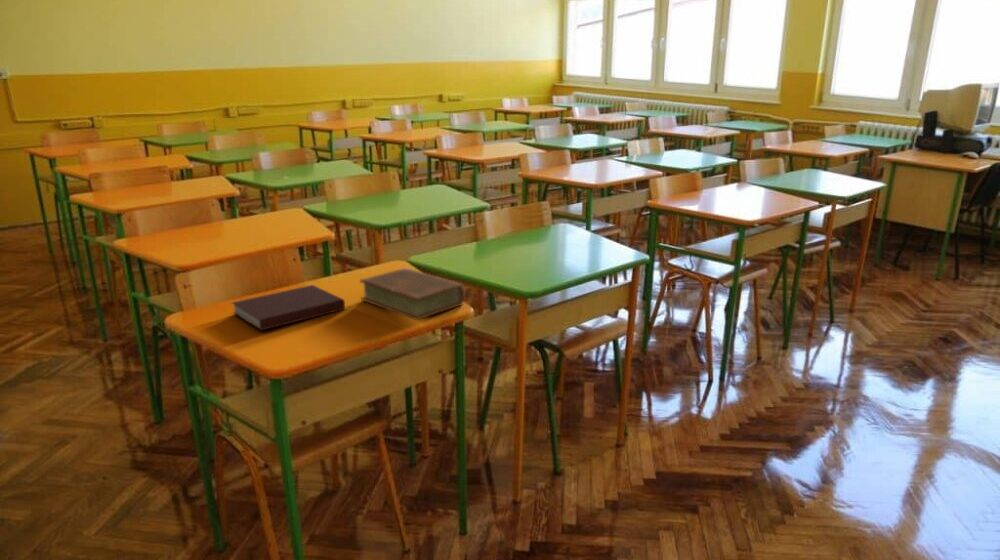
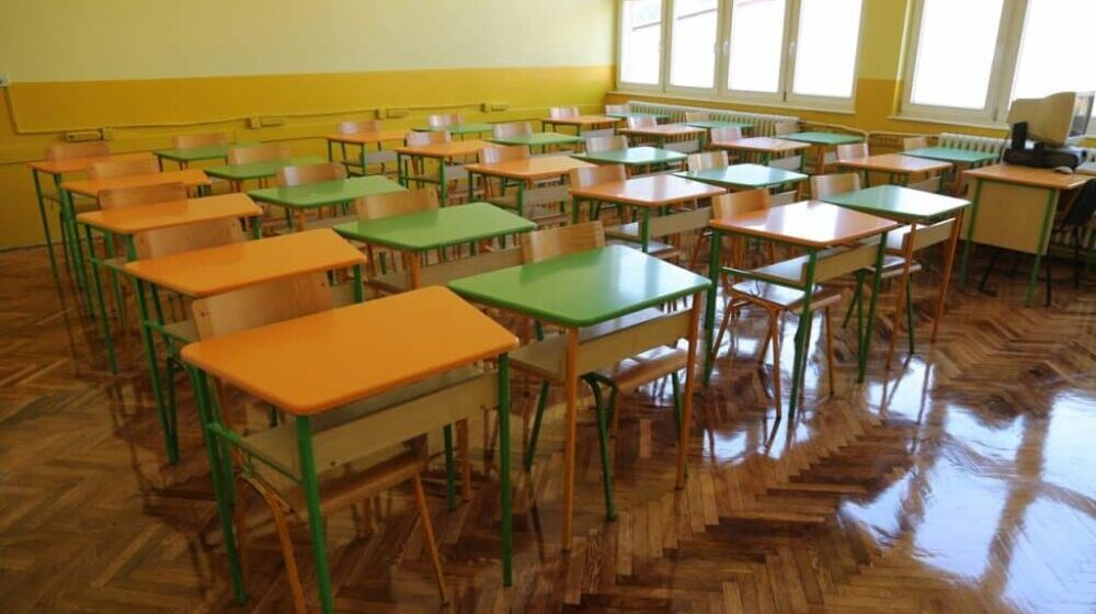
- book [359,267,466,321]
- notebook [231,284,346,332]
